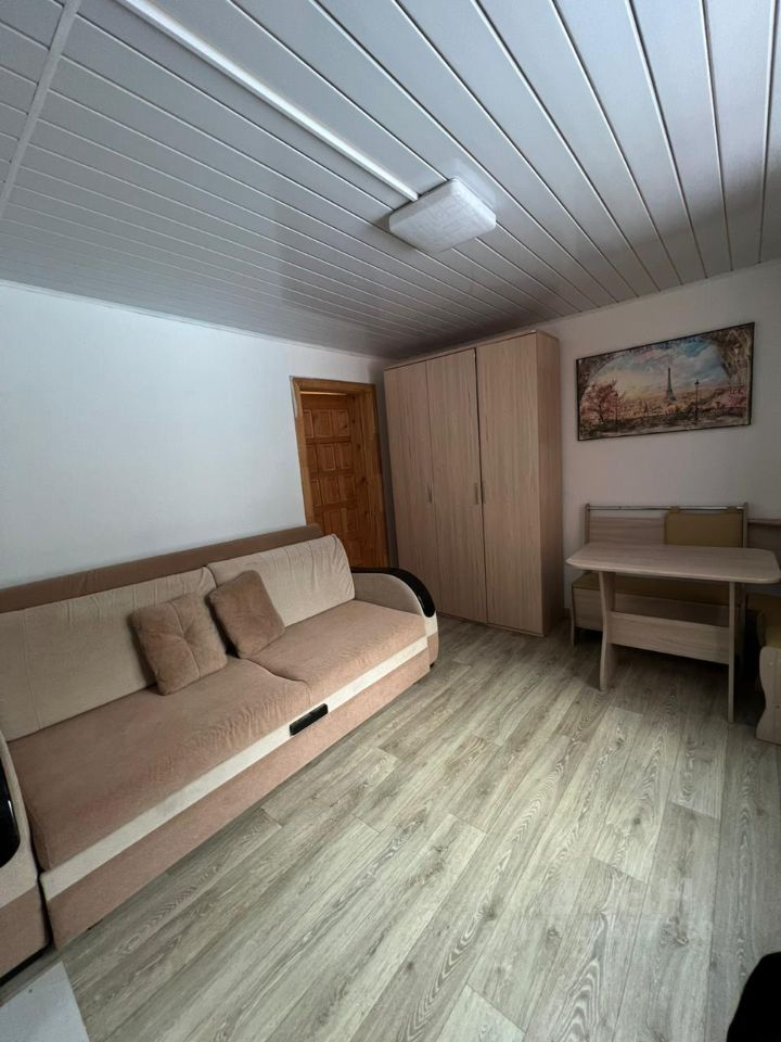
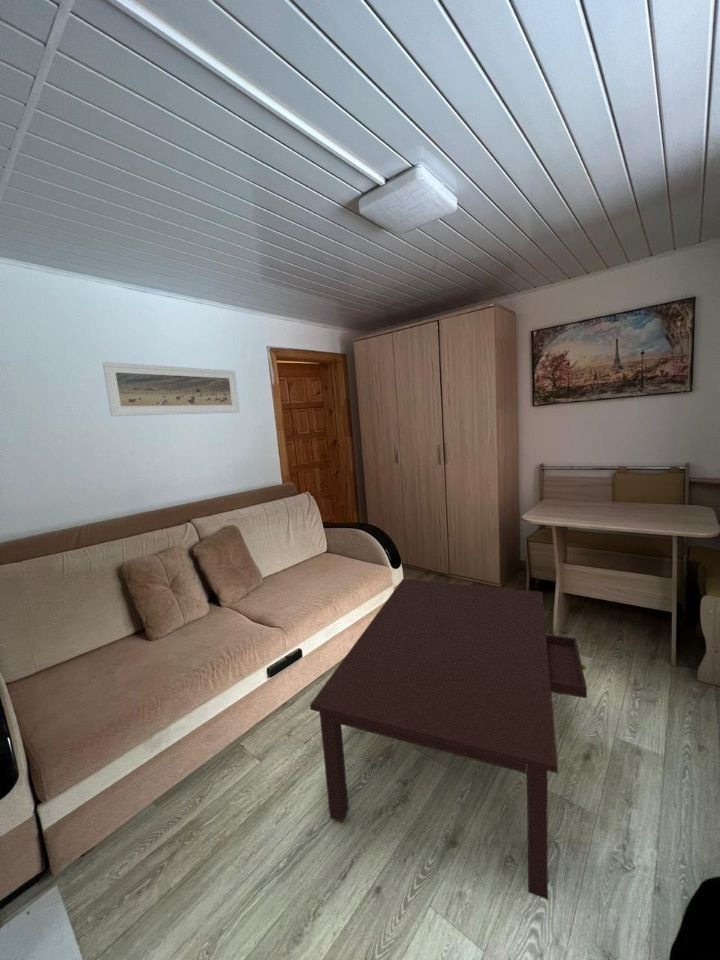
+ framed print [102,361,241,417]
+ coffee table [309,578,588,901]
